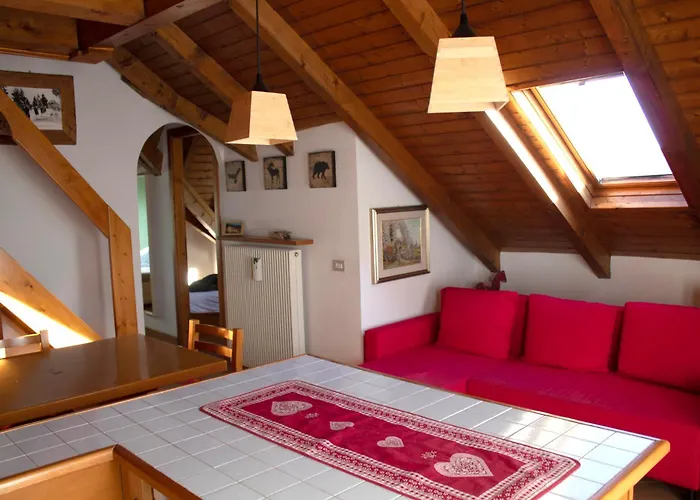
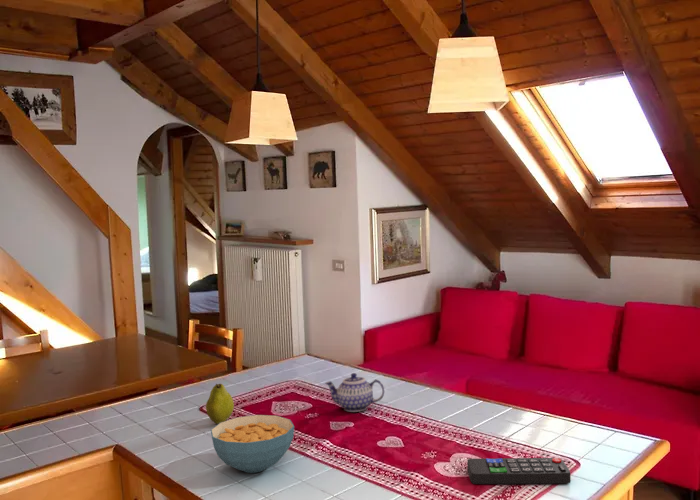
+ fruit [205,383,235,425]
+ teapot [324,372,385,413]
+ cereal bowl [210,414,295,474]
+ remote control [466,457,572,485]
